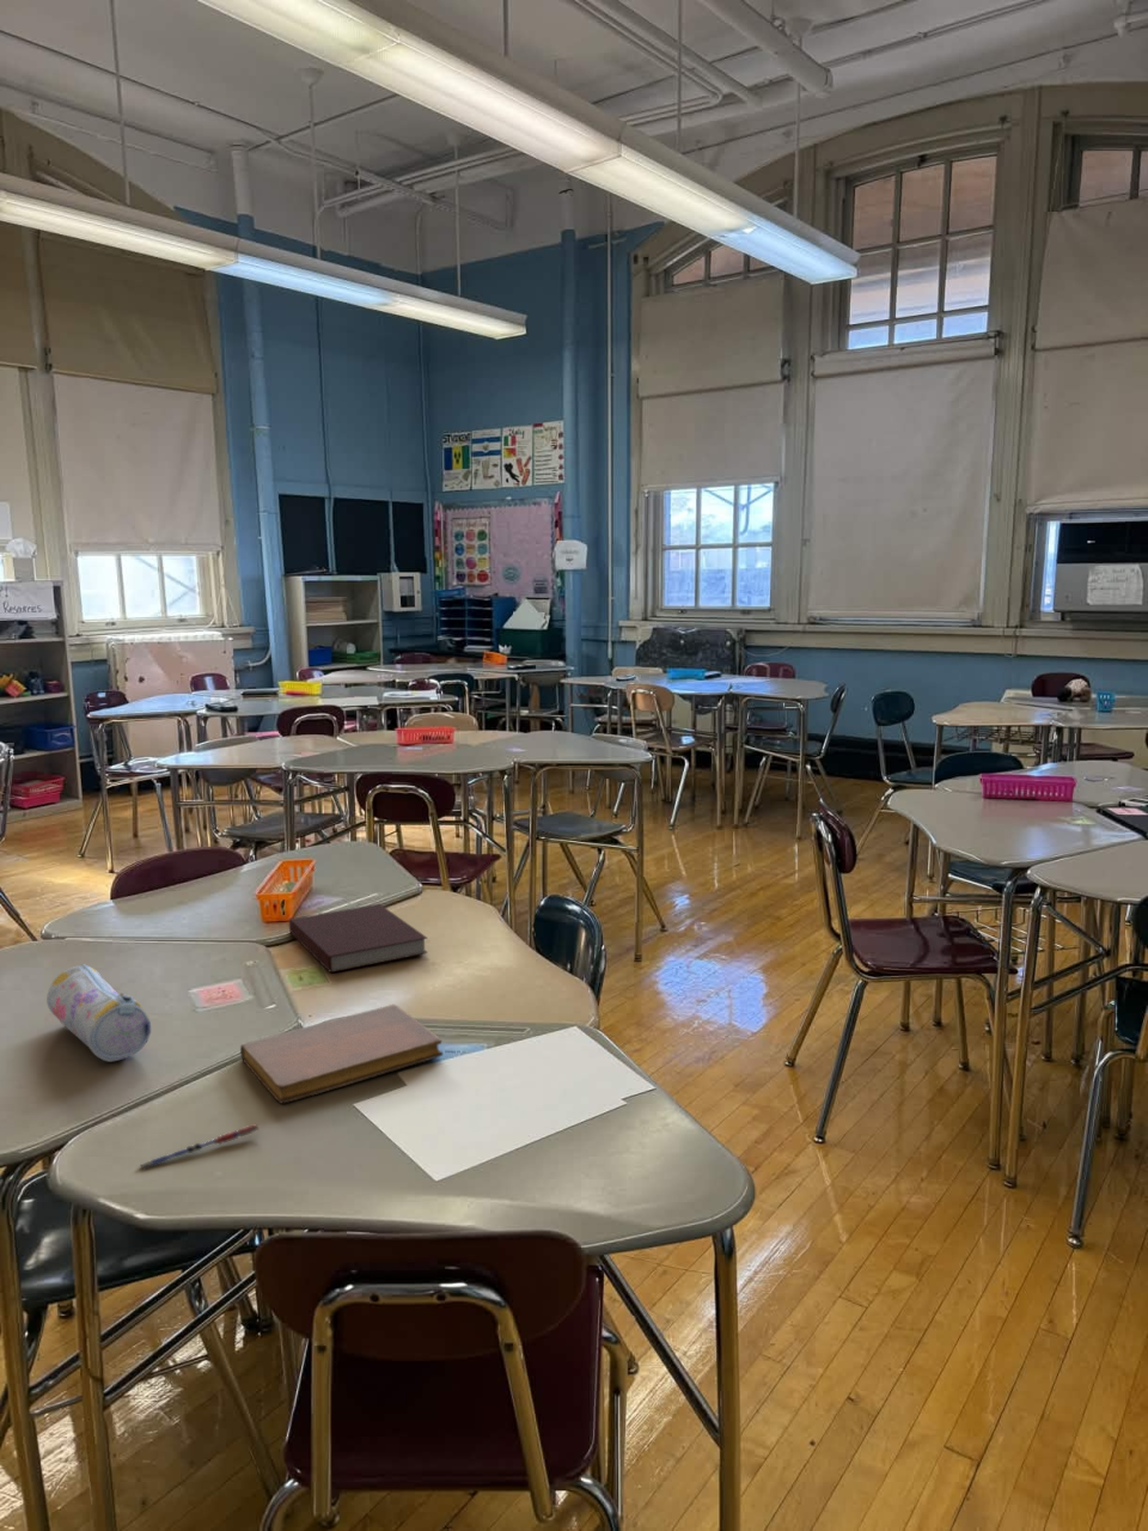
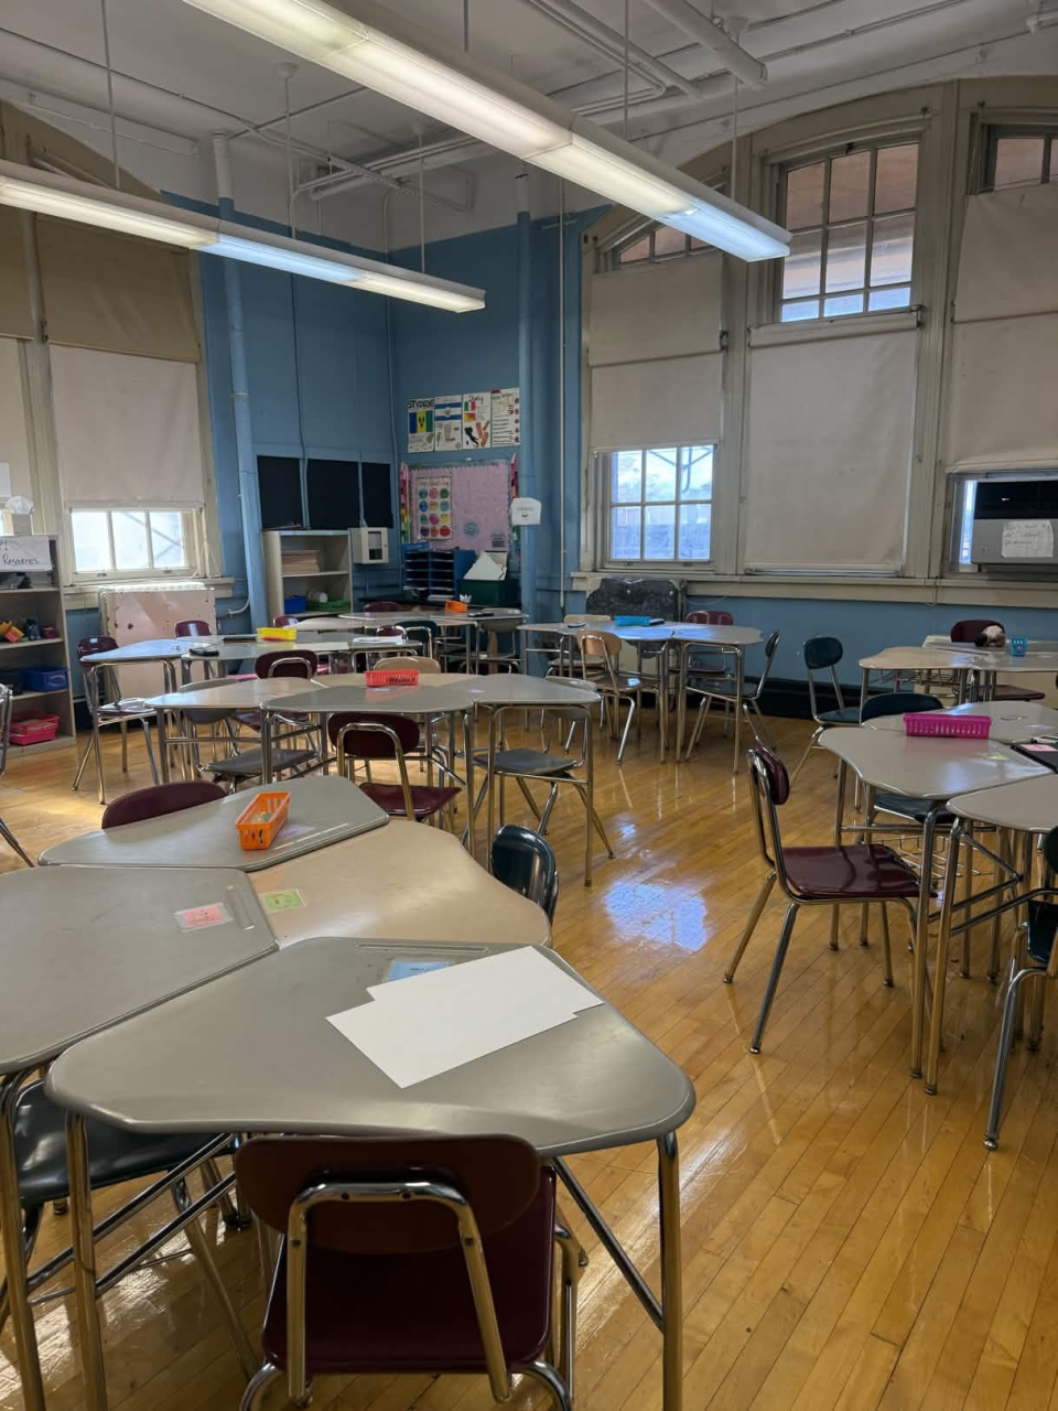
- pencil case [46,964,152,1062]
- notebook [239,1003,444,1104]
- notebook [288,903,429,974]
- pen [140,1124,259,1171]
